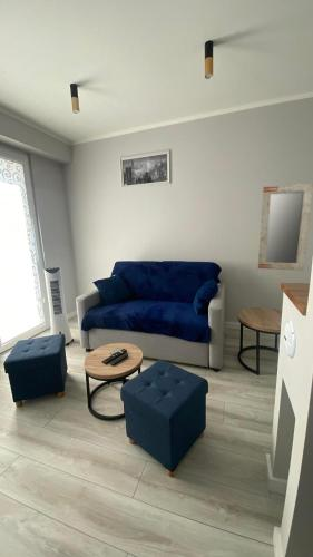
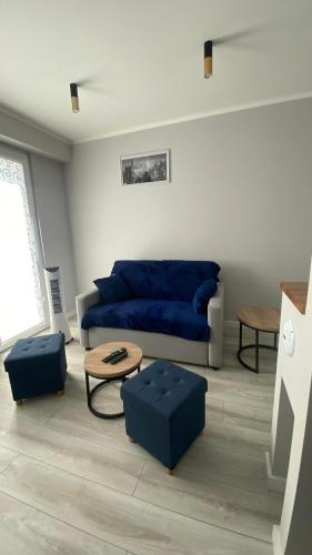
- home mirror [257,182,313,272]
